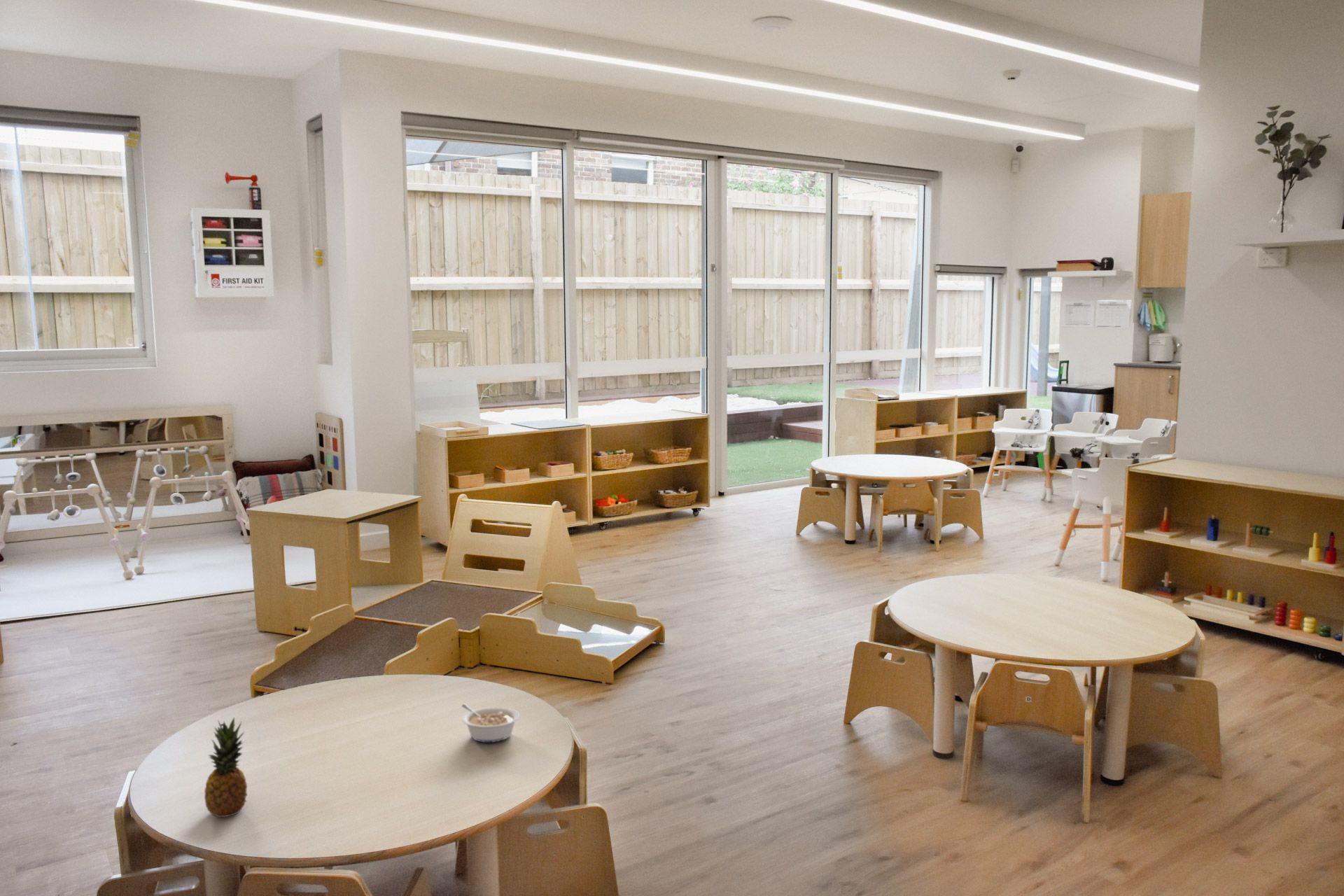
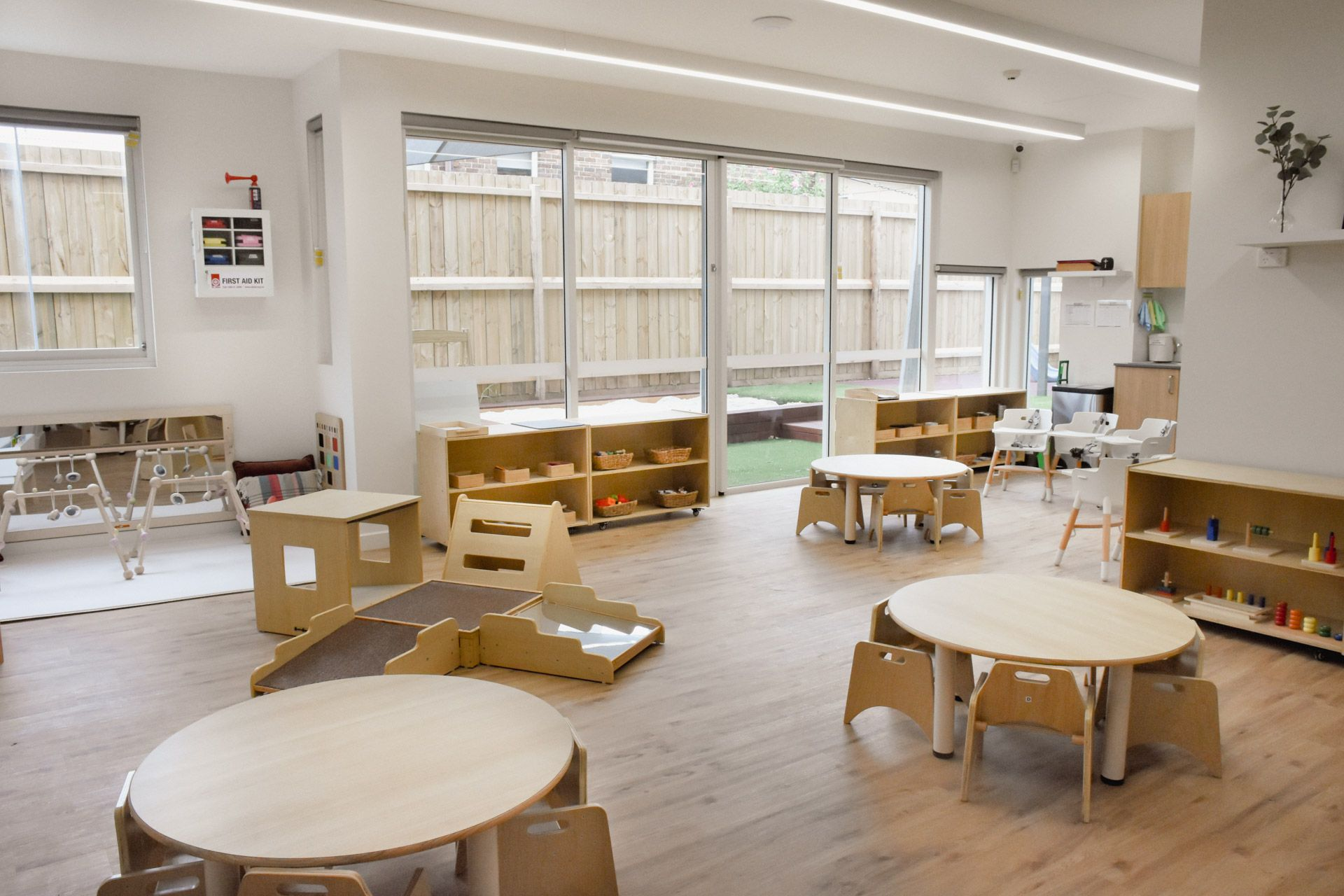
- legume [461,703,520,743]
- fruit [204,716,248,818]
